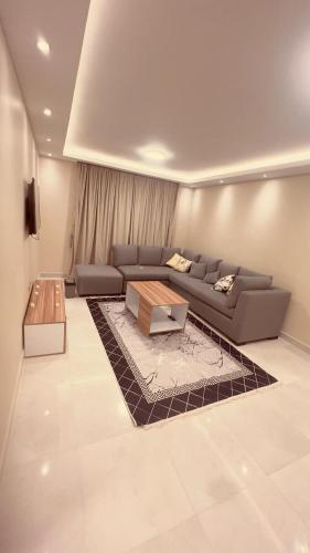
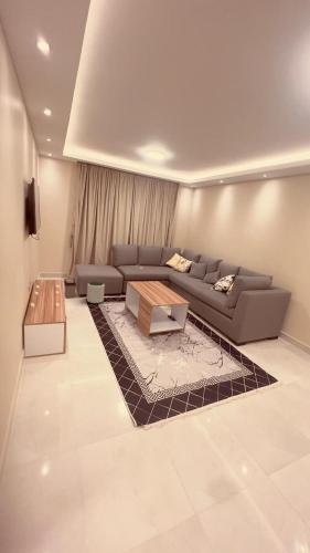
+ plant pot [86,281,106,304]
